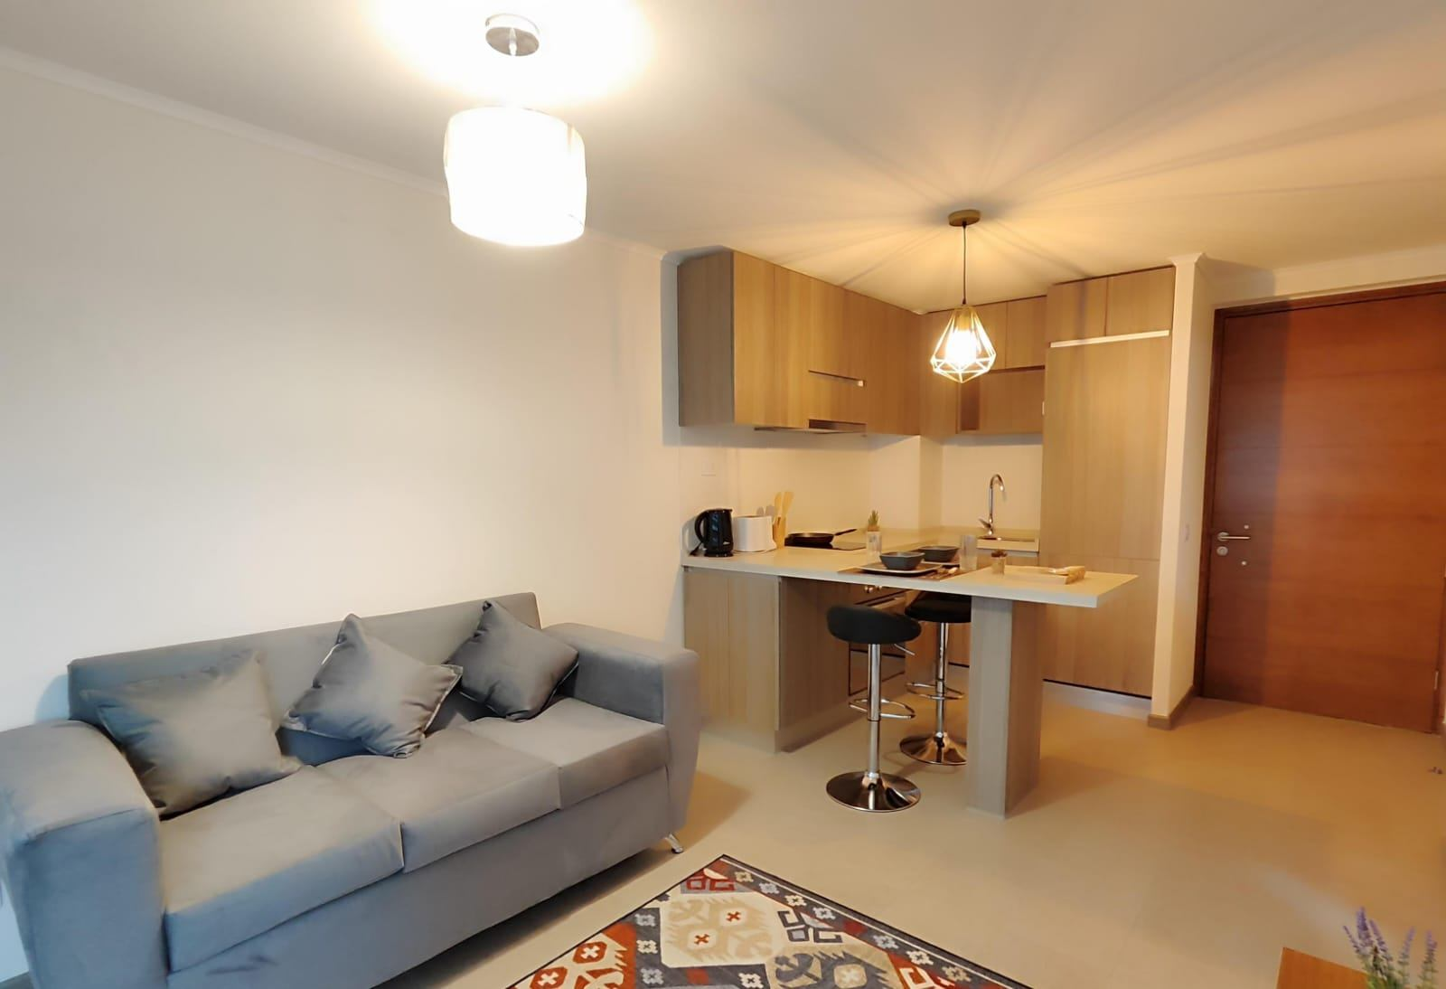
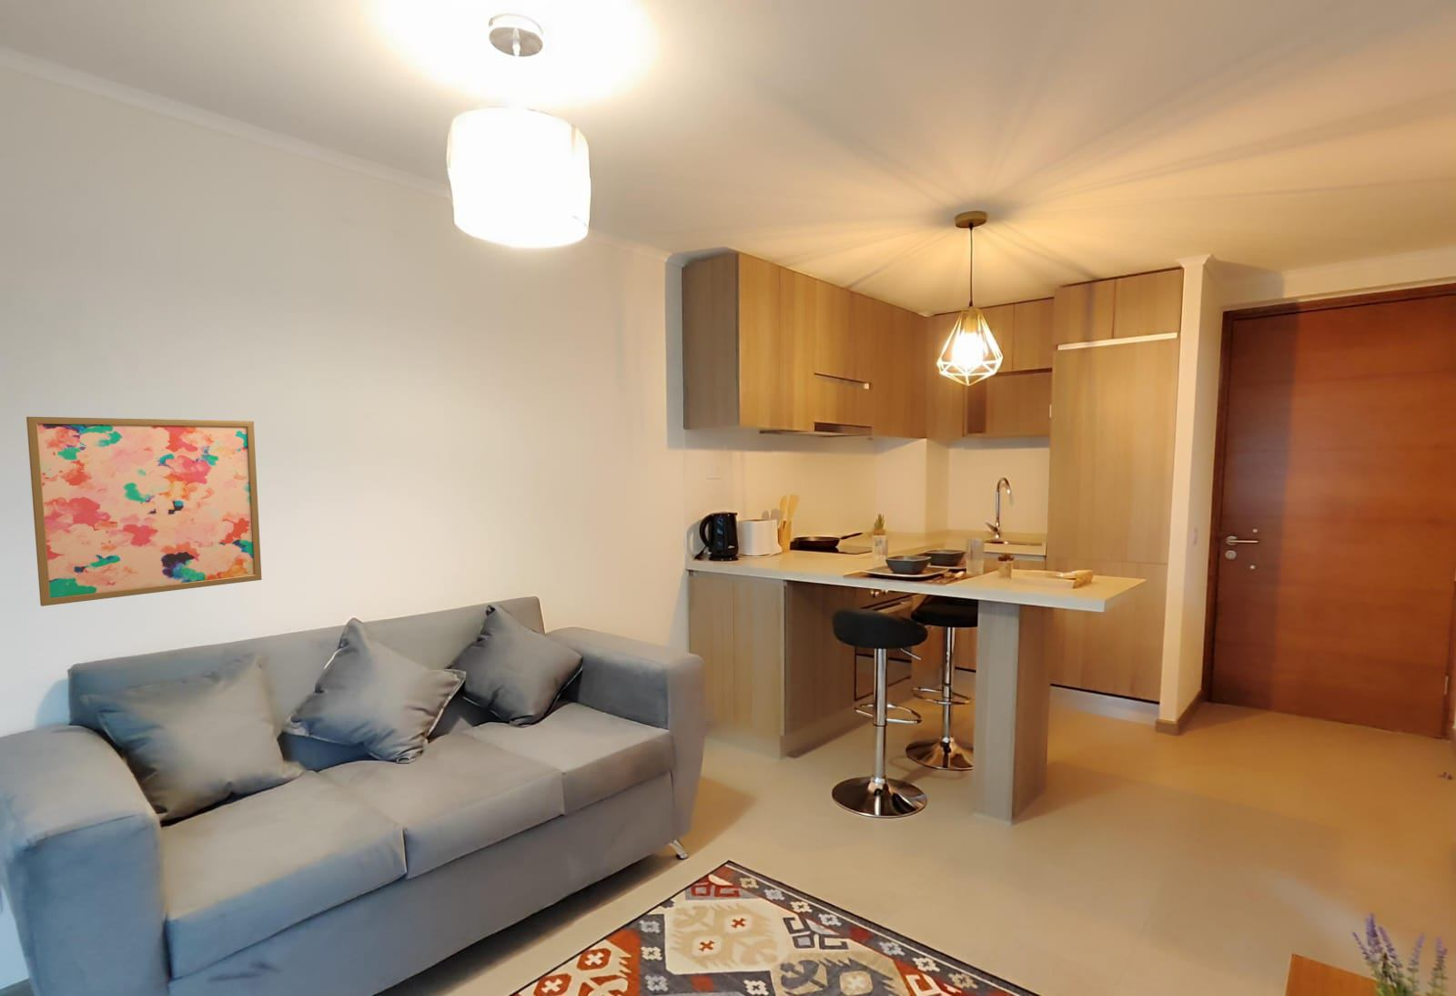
+ wall art [25,416,263,608]
